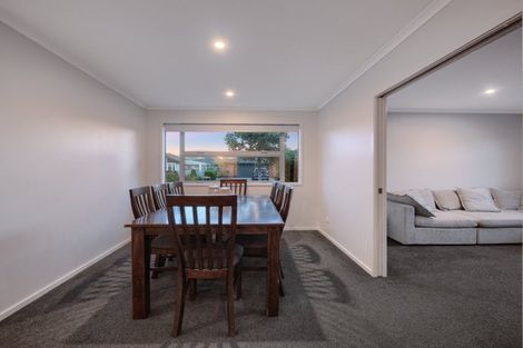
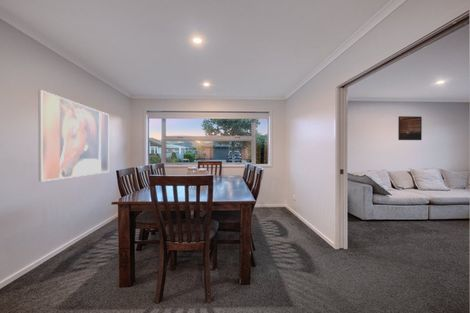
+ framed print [397,115,423,141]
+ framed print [37,89,110,182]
